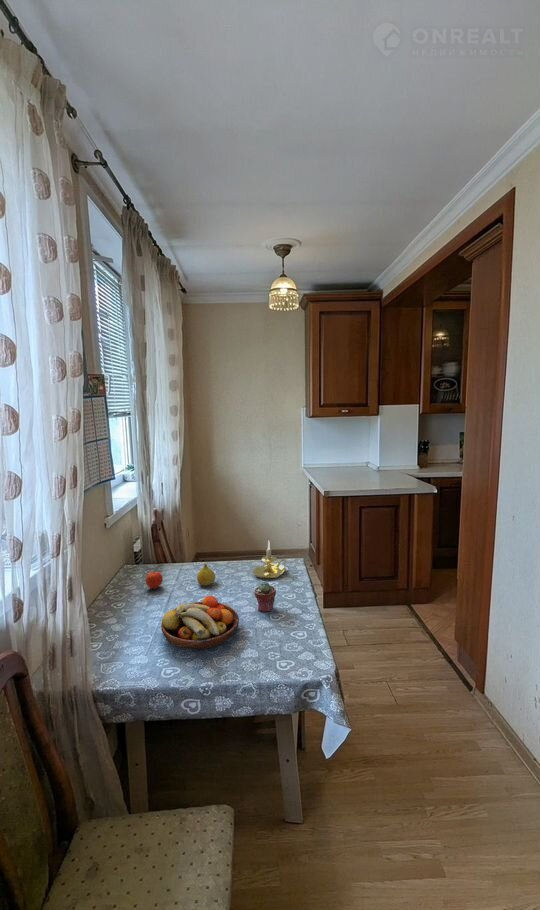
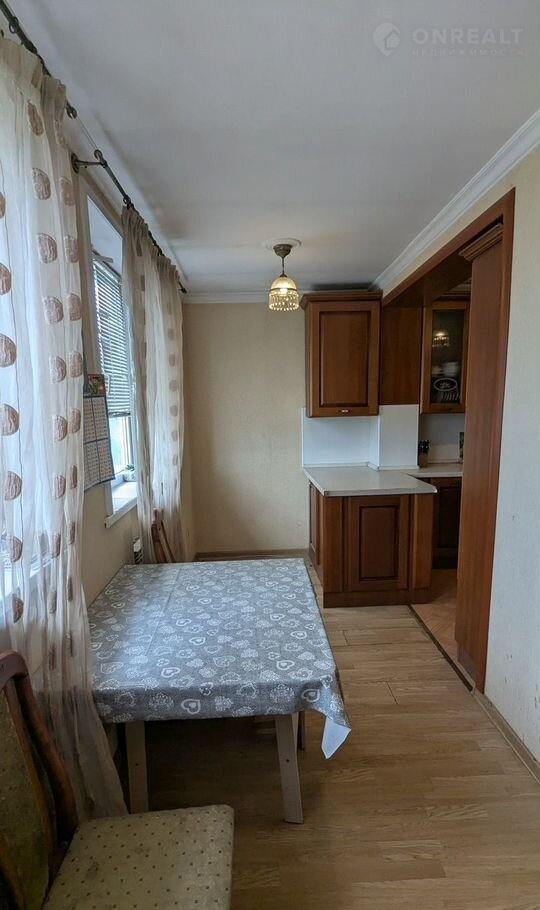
- potted succulent [253,581,277,613]
- fruit bowl [160,595,240,650]
- fruit [196,562,216,587]
- apple [145,571,164,590]
- candle holder [252,540,289,580]
